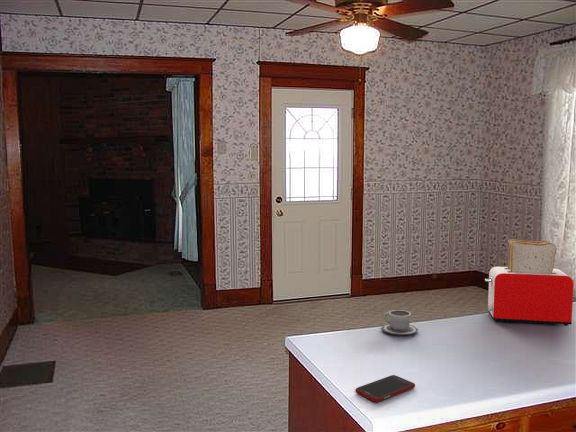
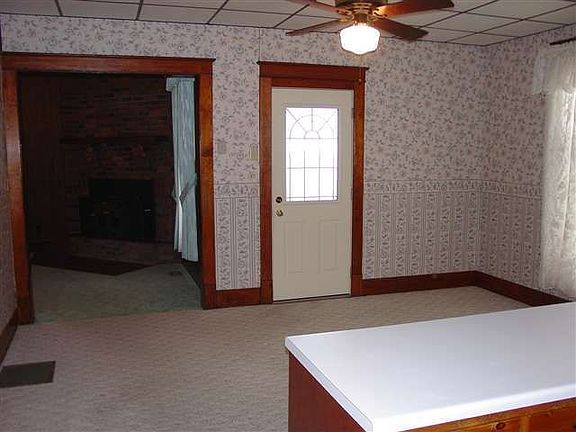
- cup [380,309,419,336]
- toaster [484,238,575,327]
- cell phone [355,374,416,403]
